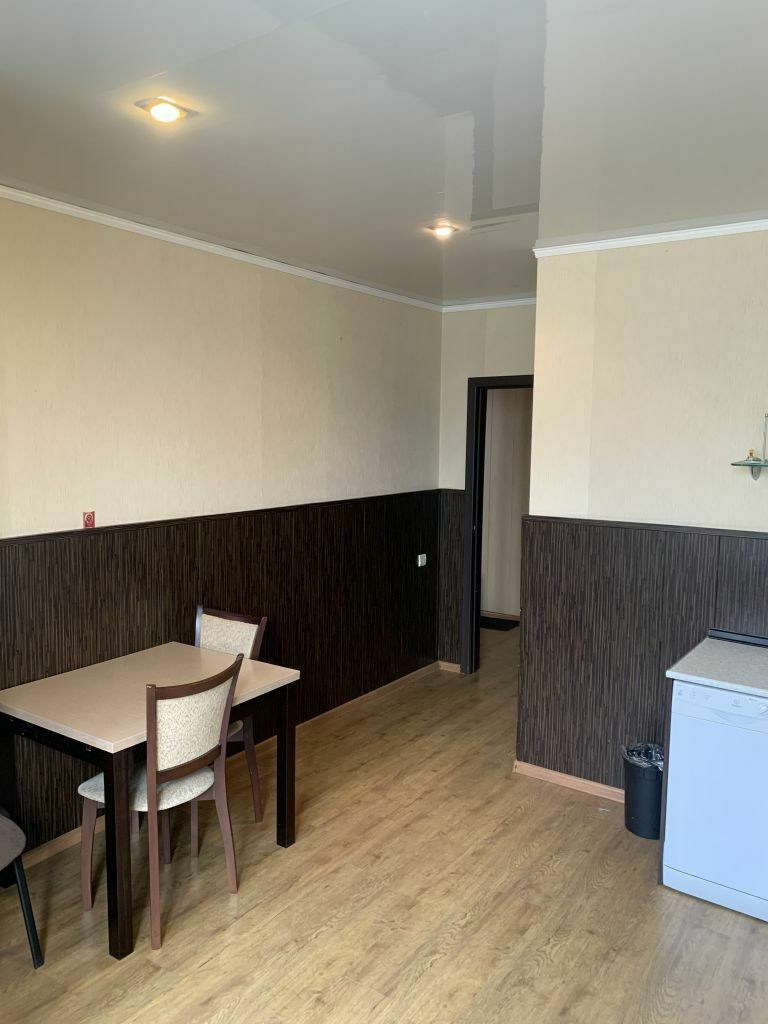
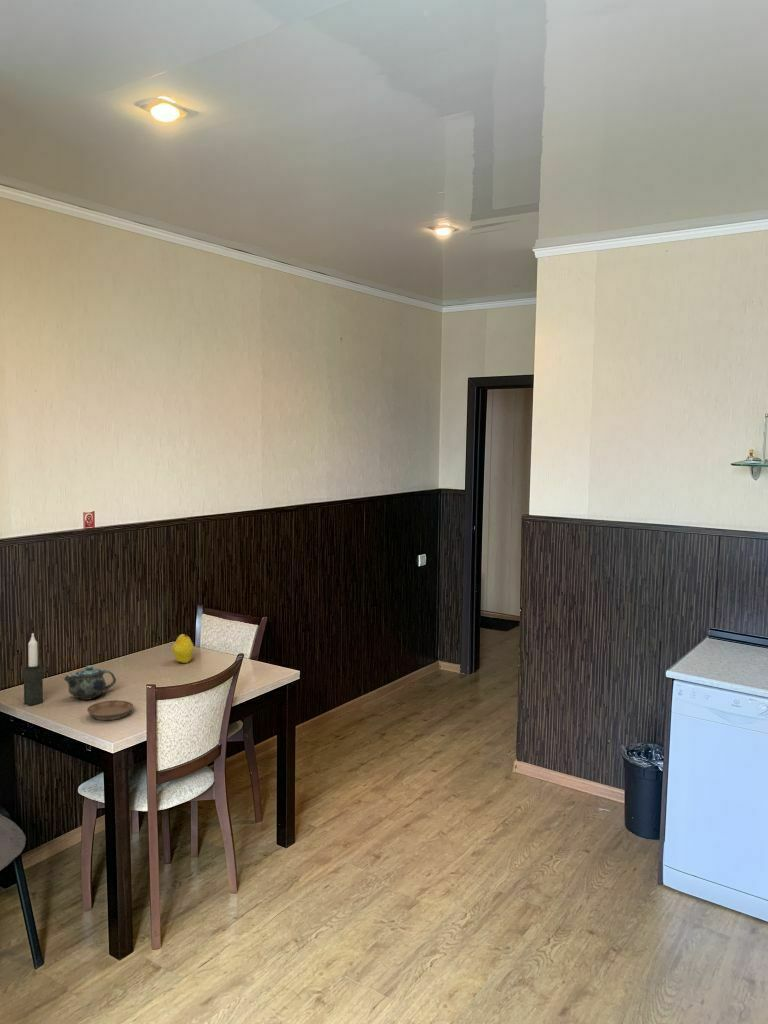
+ chinaware [63,665,117,701]
+ candle [23,632,44,706]
+ fruit [172,633,195,664]
+ saucer [86,699,134,721]
